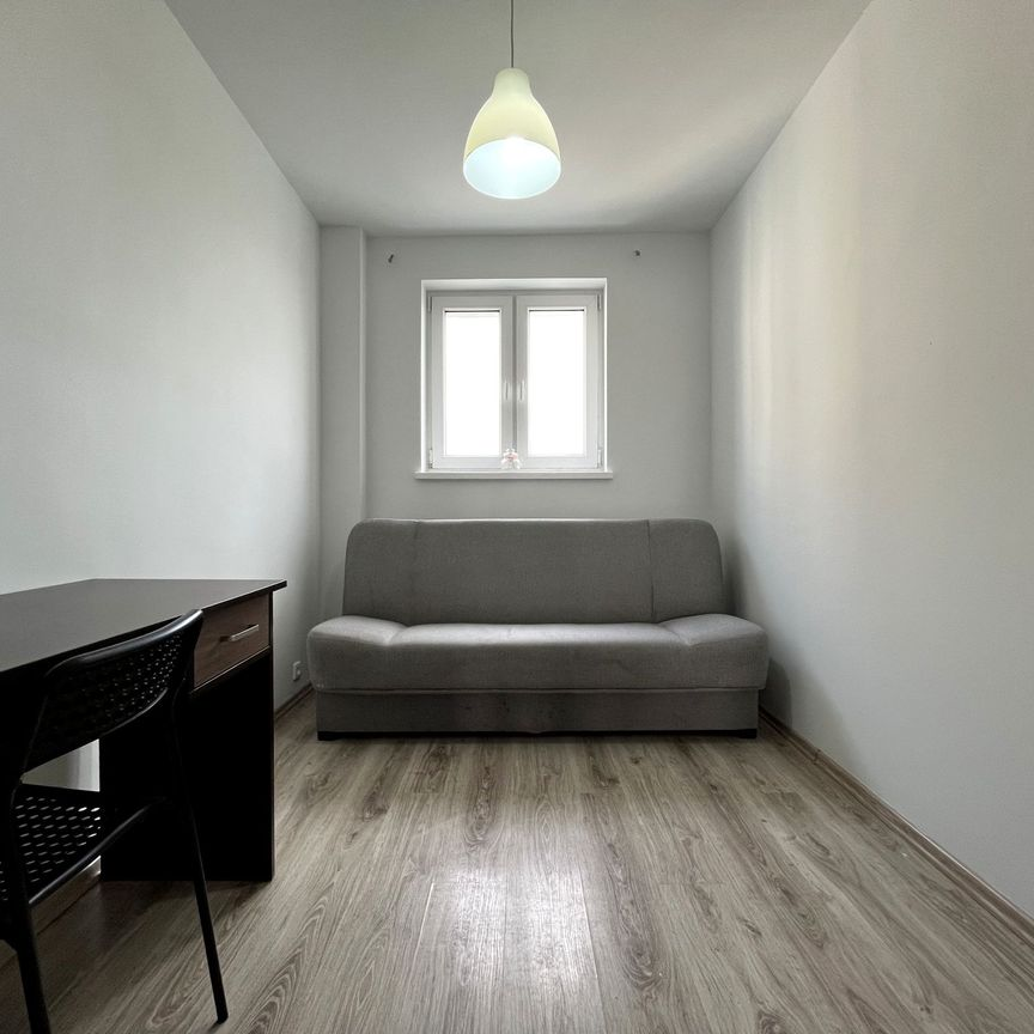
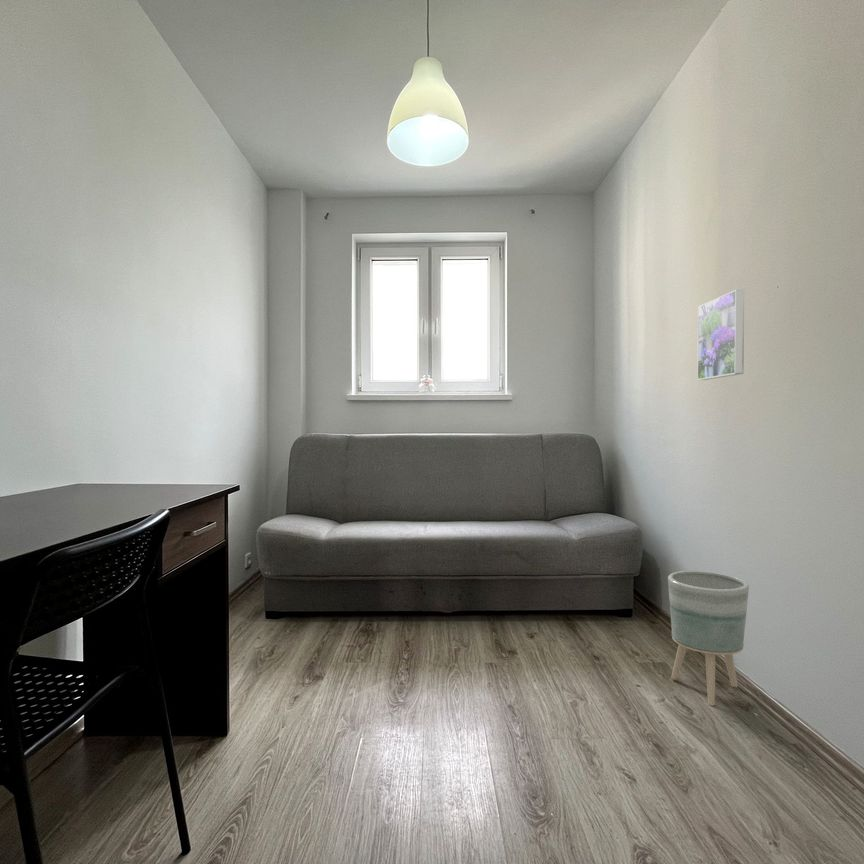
+ planter [667,570,750,707]
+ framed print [696,289,745,381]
